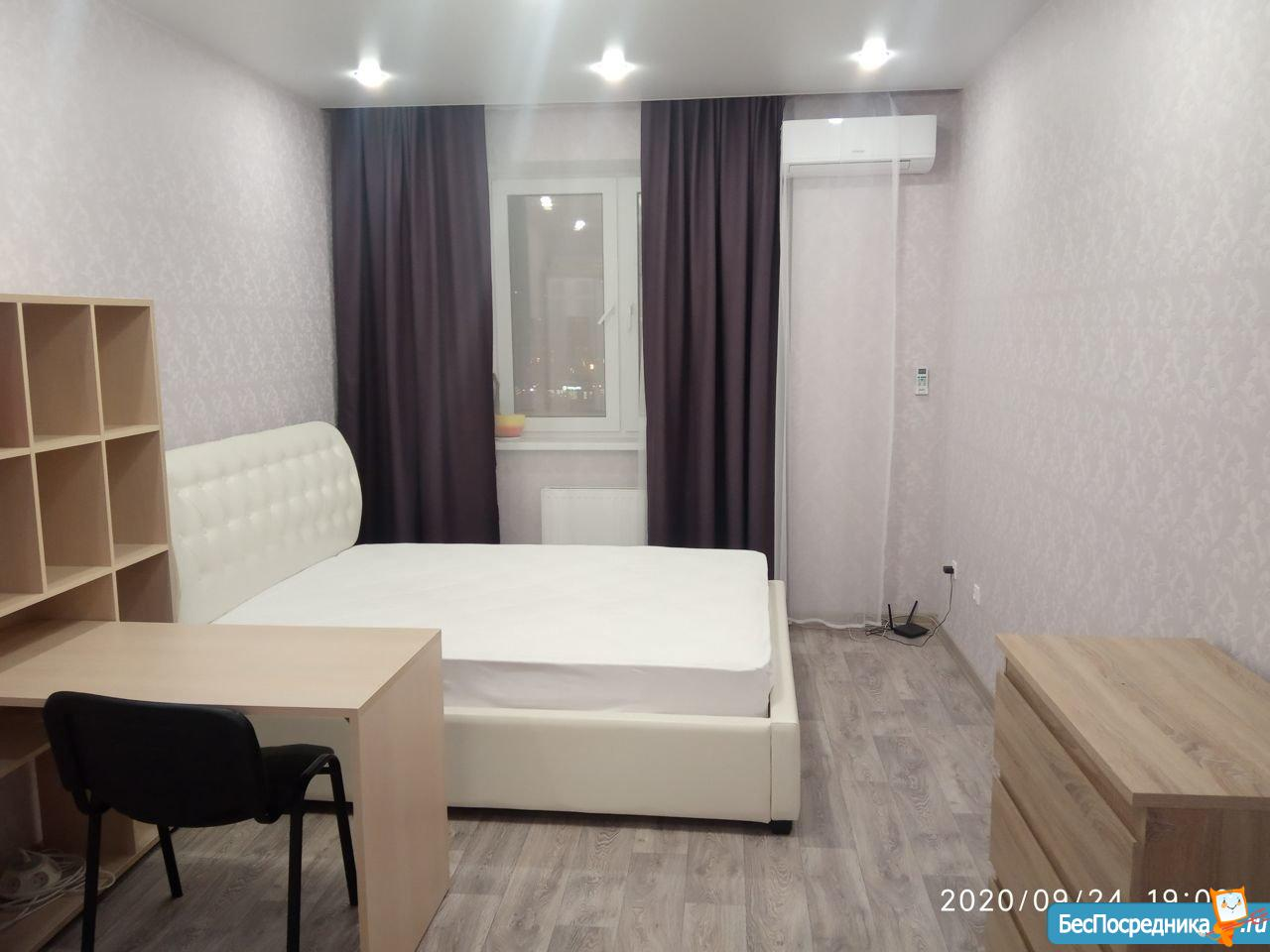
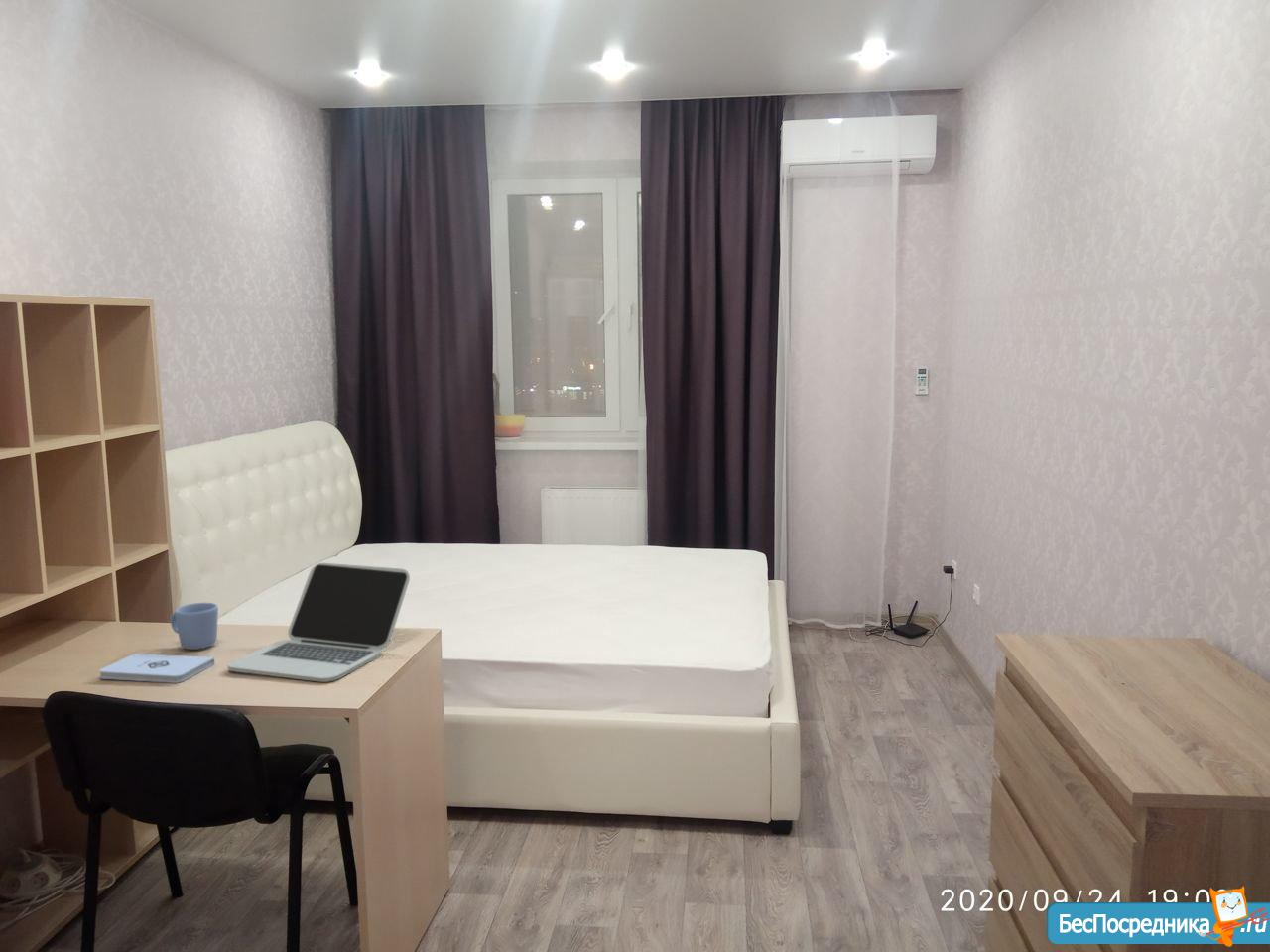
+ laptop [227,562,411,683]
+ mug [170,602,219,651]
+ notepad [98,653,216,684]
